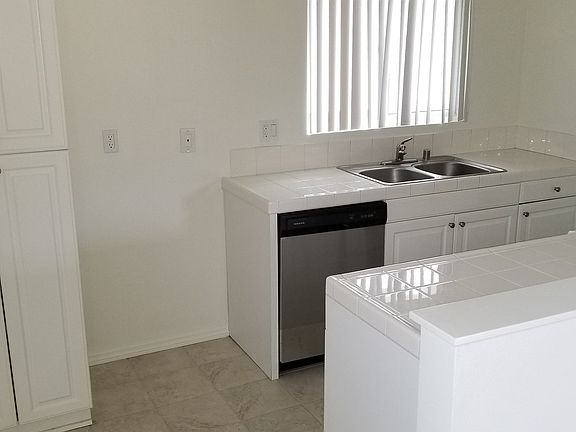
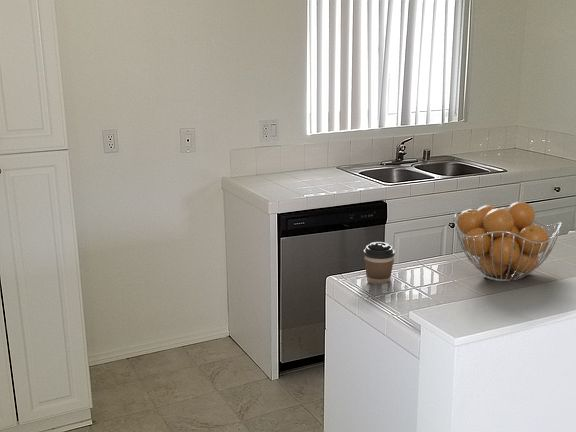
+ coffee cup [363,241,396,285]
+ fruit basket [454,201,563,282]
